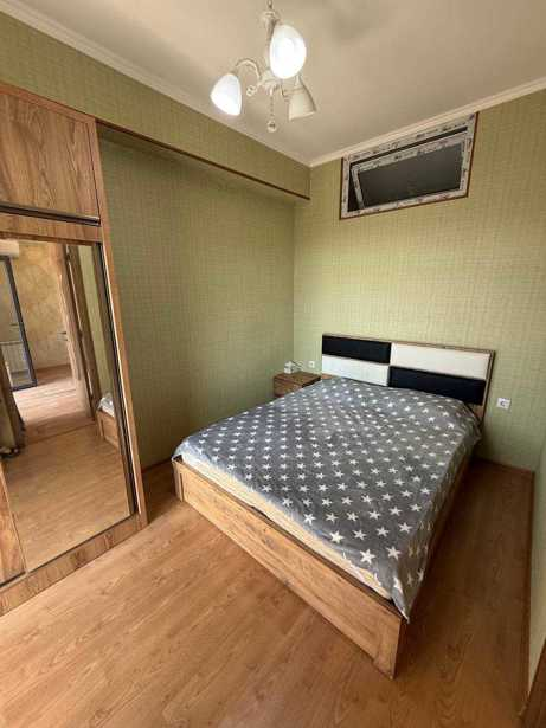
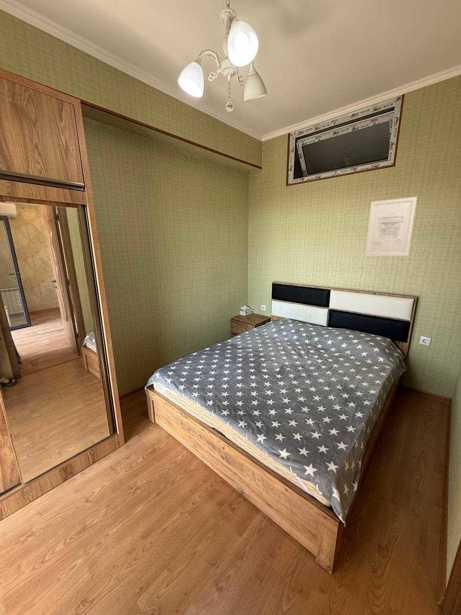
+ wall art [364,196,418,257]
